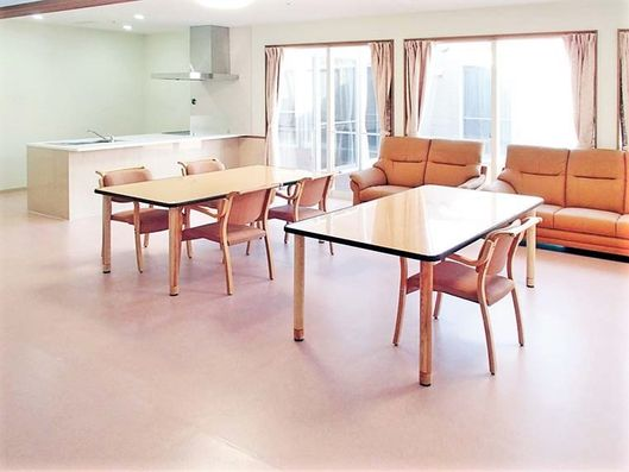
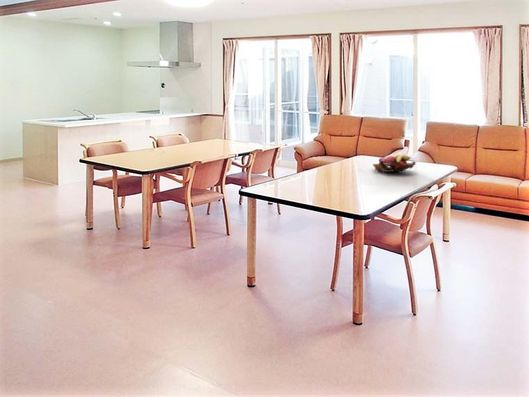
+ fruit basket [372,154,417,173]
